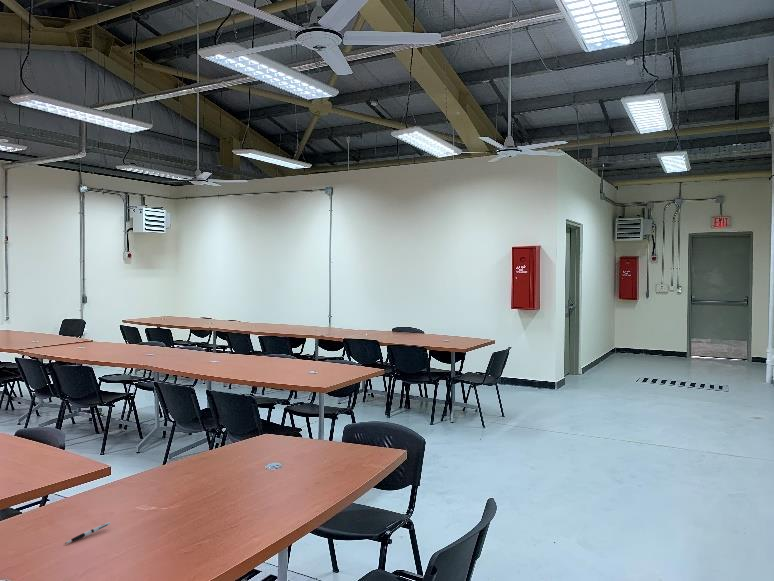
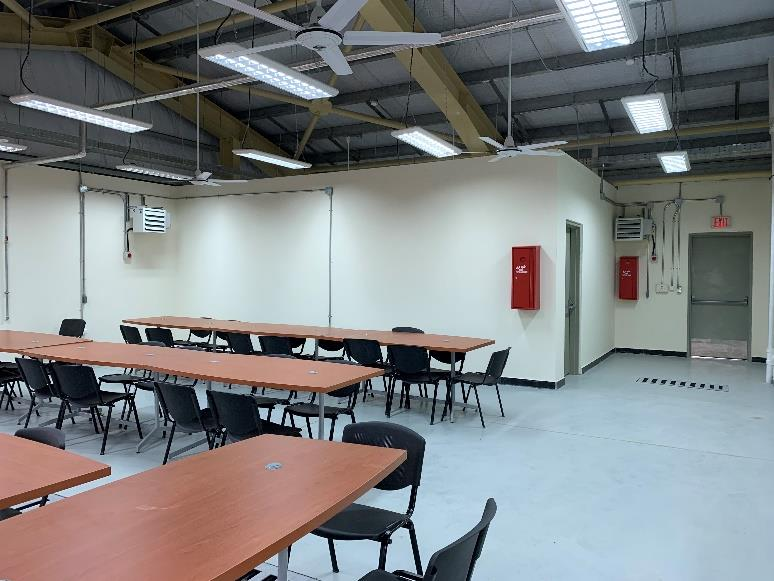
- pen [64,521,112,545]
